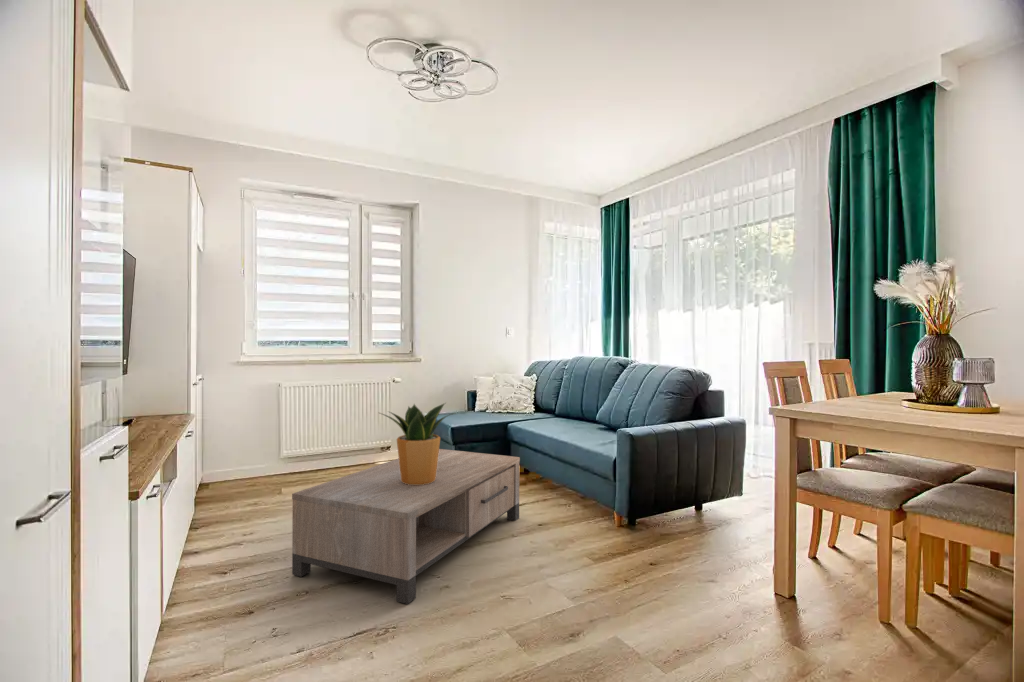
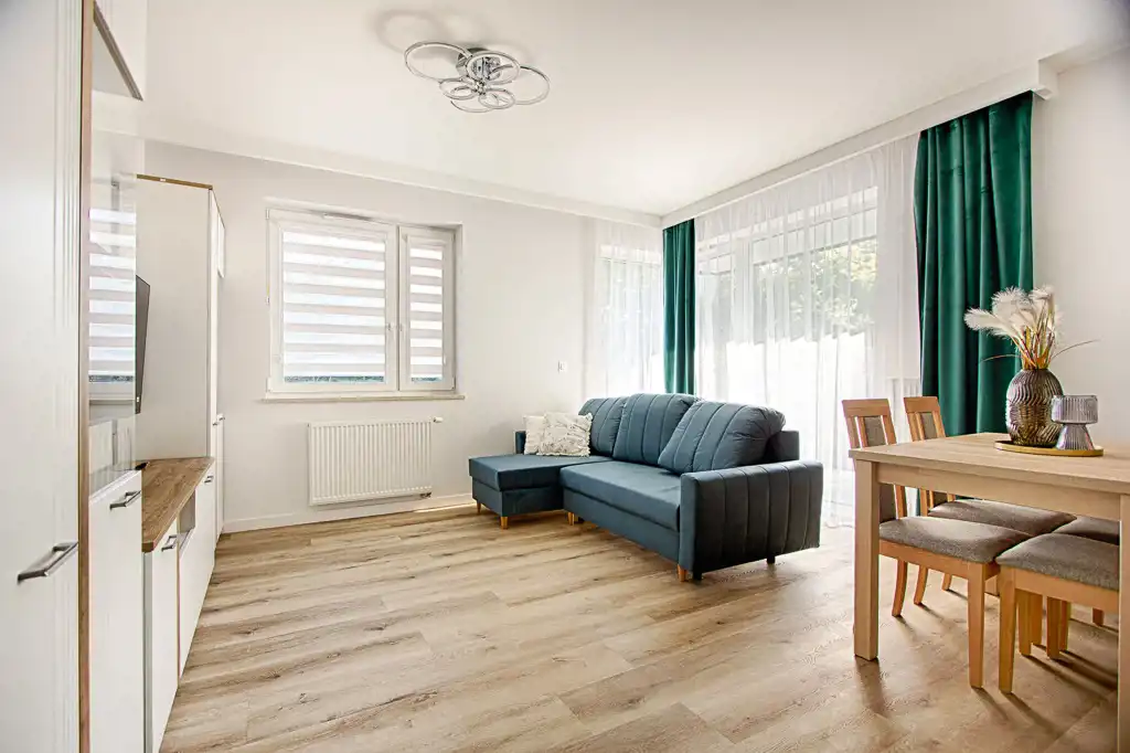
- potted plant [379,402,456,485]
- coffee table [291,448,521,605]
